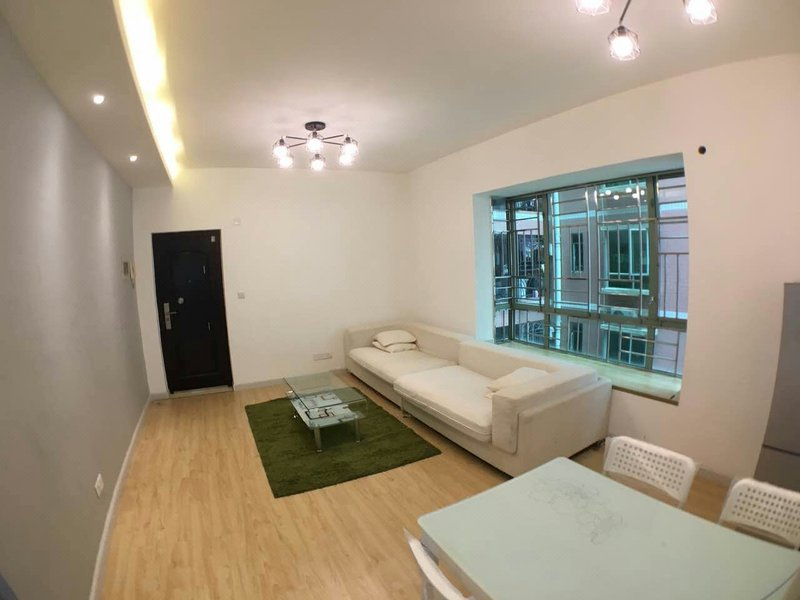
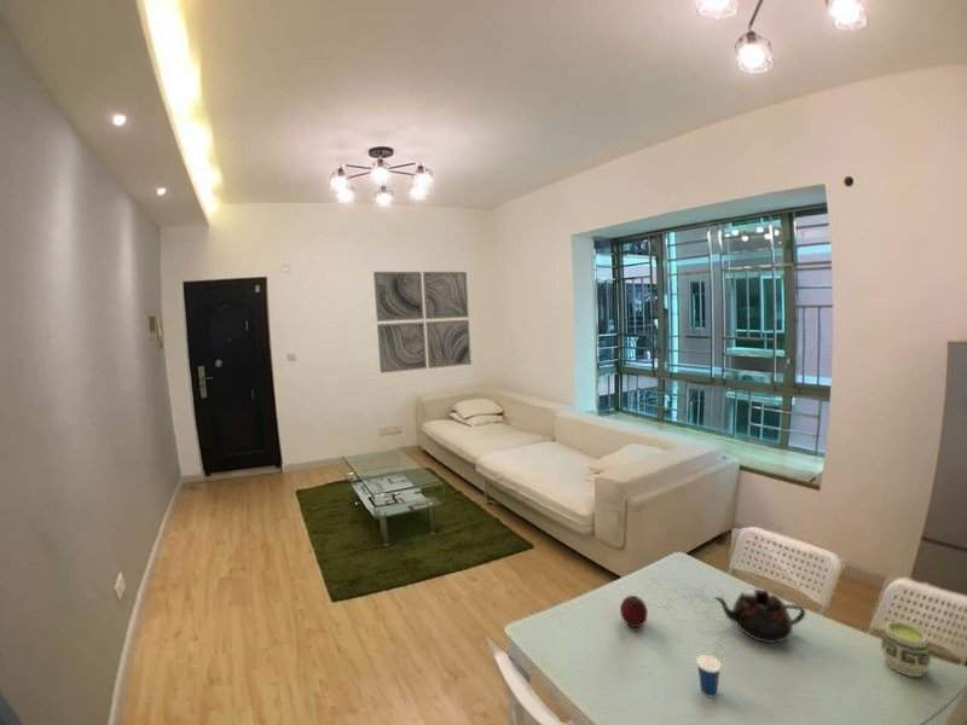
+ cup [695,650,723,698]
+ teapot [712,587,806,644]
+ fruit [619,594,649,628]
+ cup [880,620,932,678]
+ wall art [372,271,473,375]
